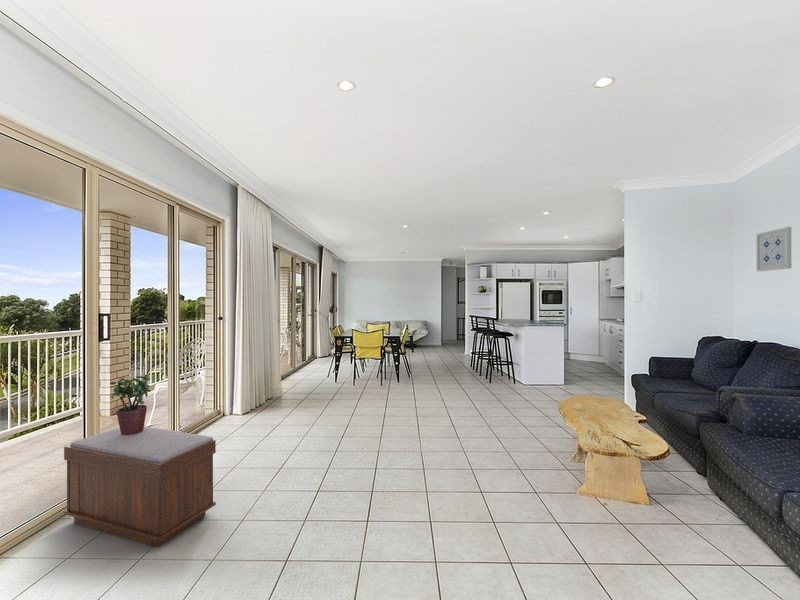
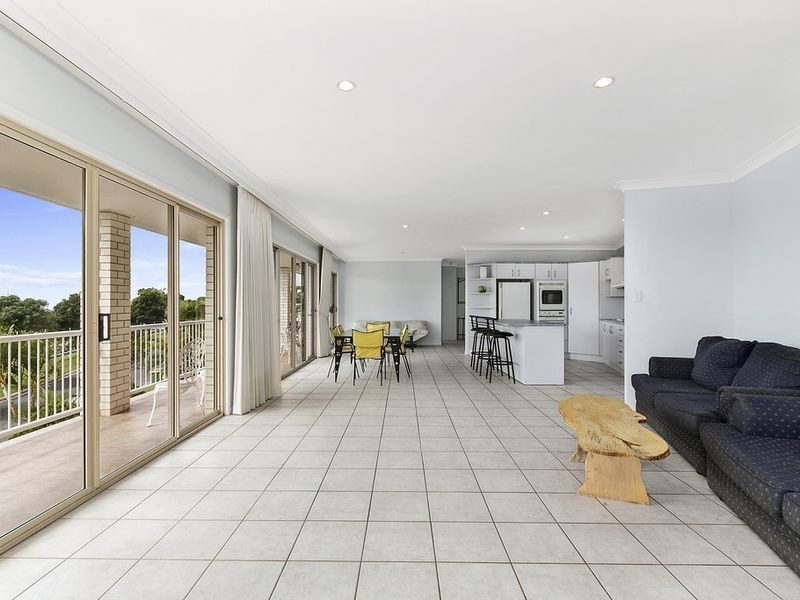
- bench [63,426,217,548]
- potted plant [109,373,152,435]
- wall art [755,226,792,272]
